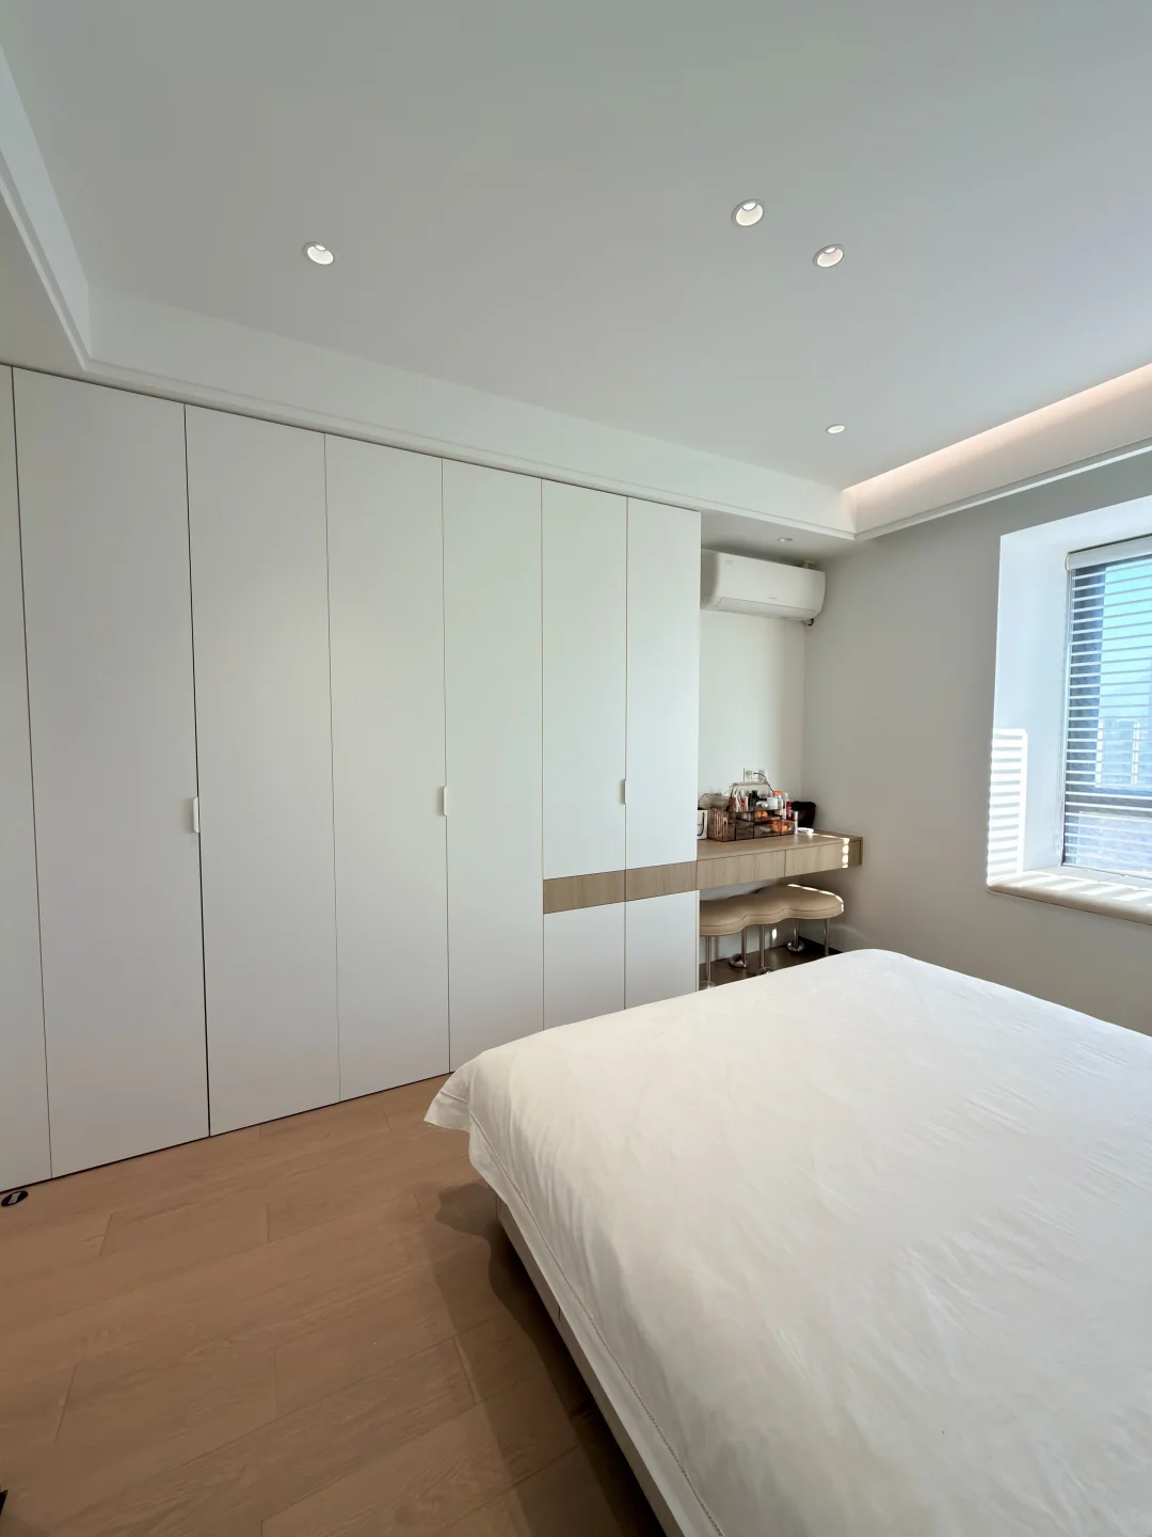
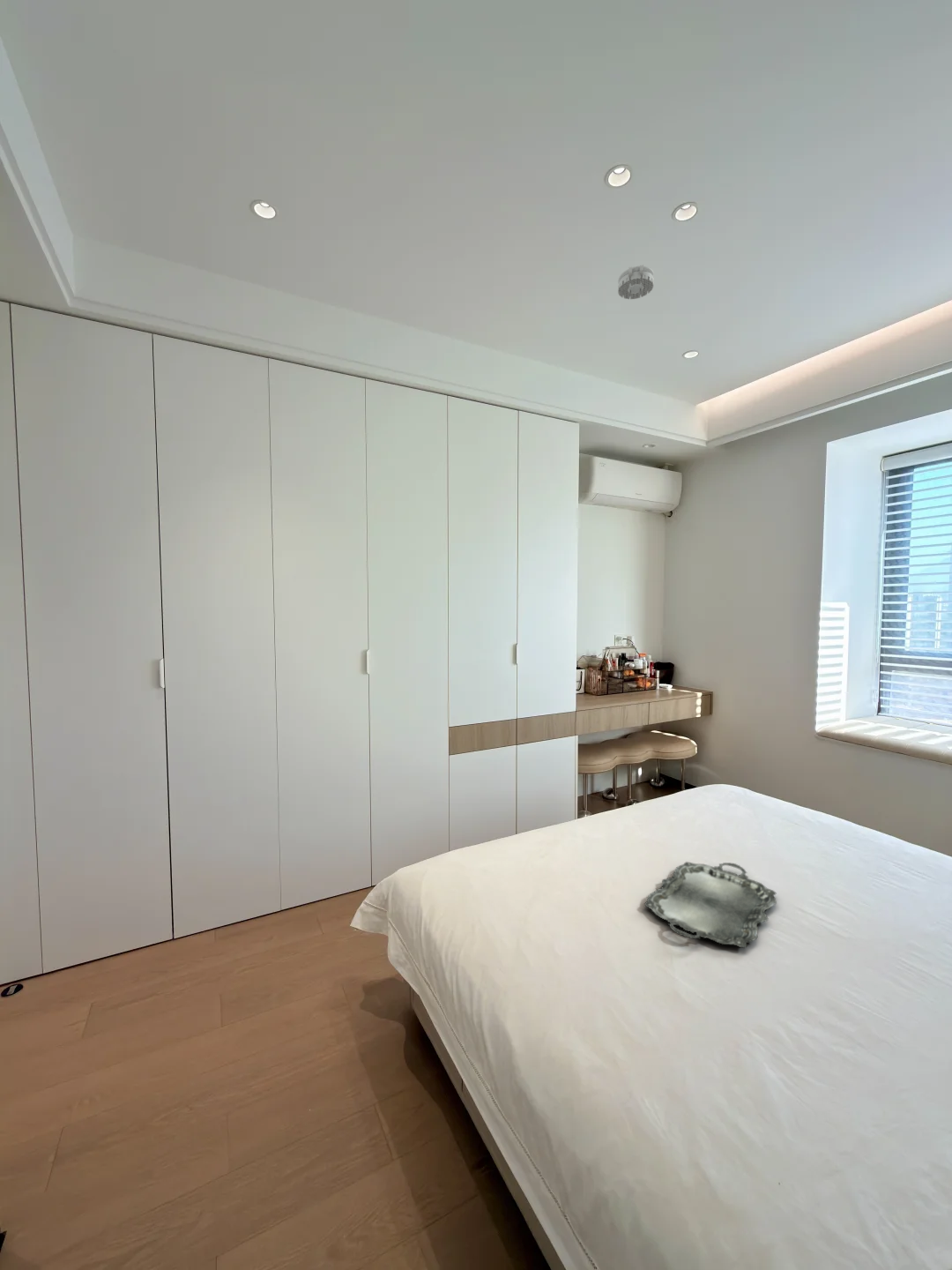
+ smoke detector [617,264,655,300]
+ serving tray [643,861,777,948]
